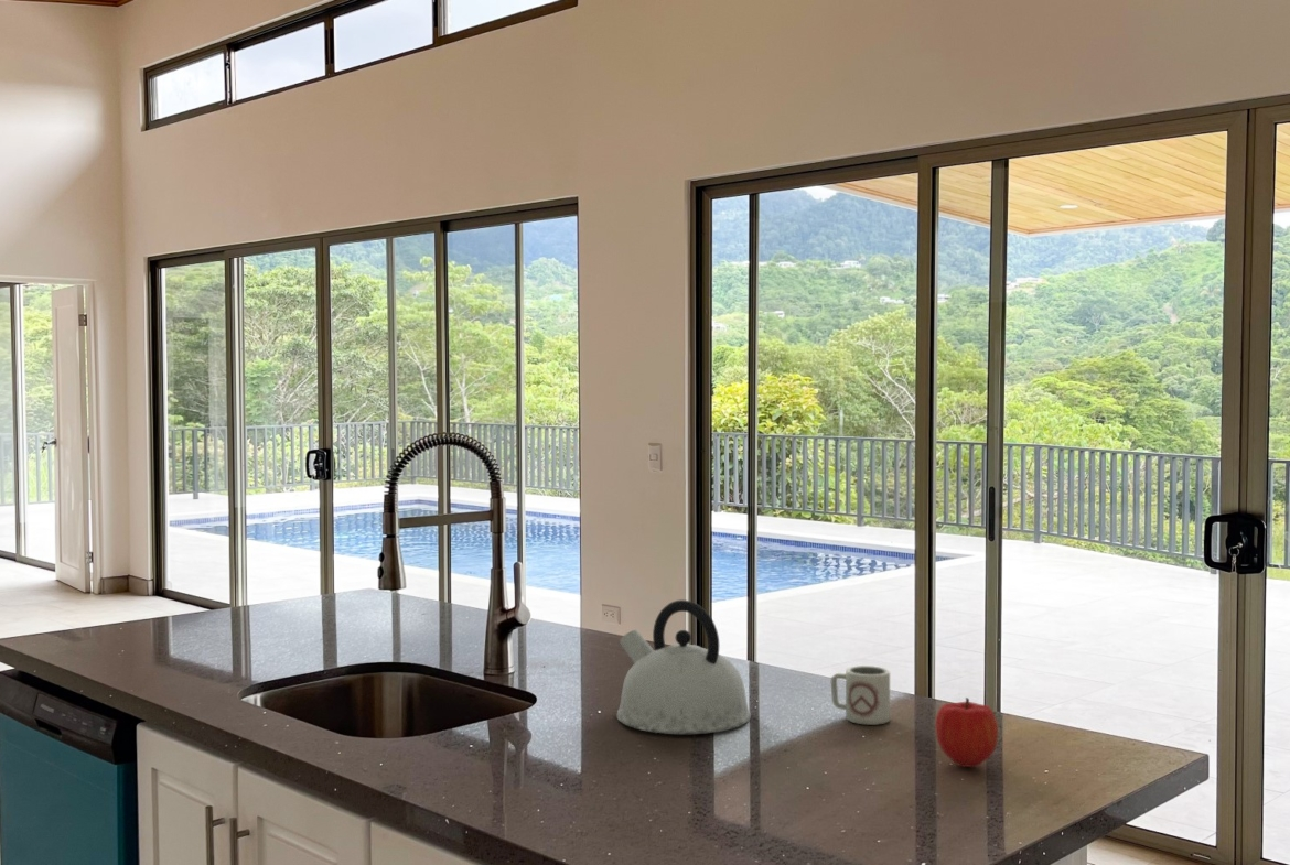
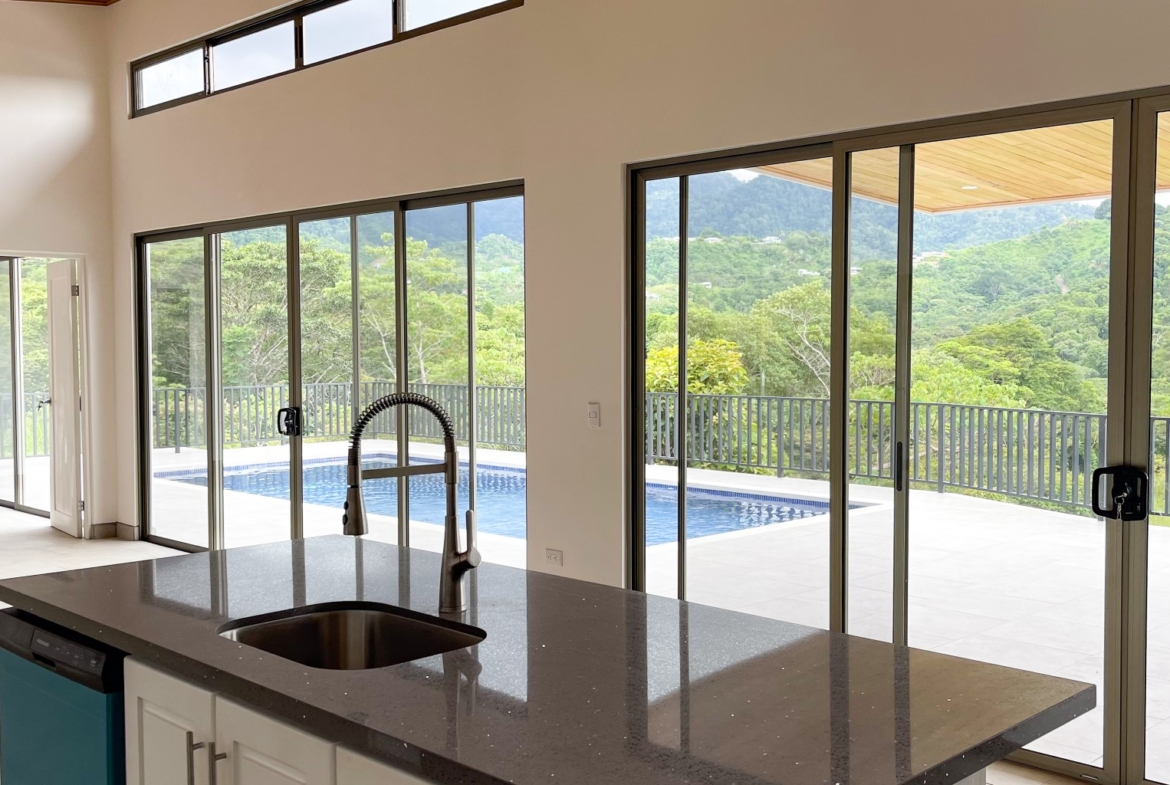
- fruit [934,696,999,769]
- cup [830,664,891,726]
- kettle [615,598,752,735]
